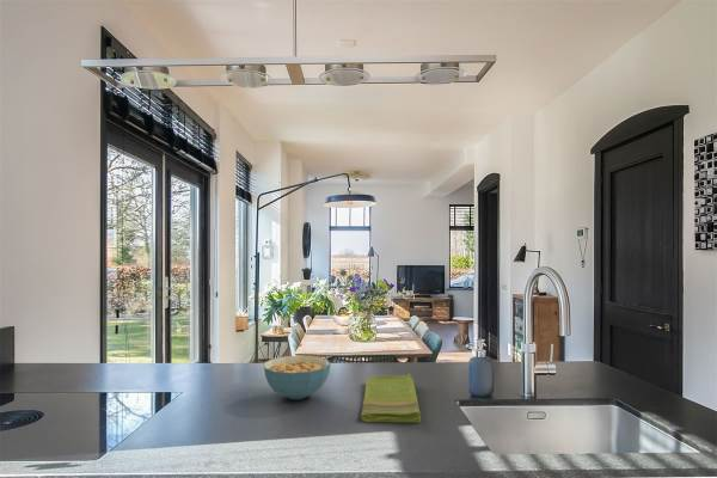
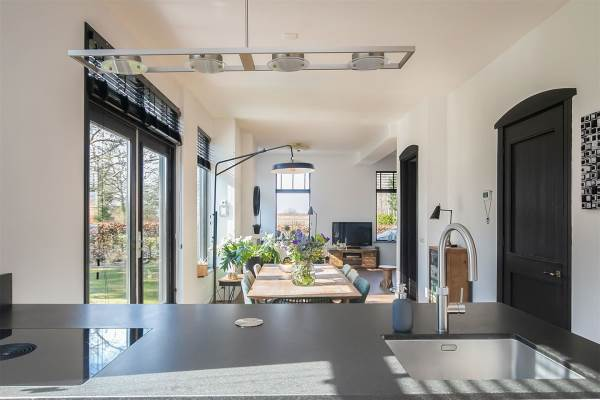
- dish towel [360,372,422,424]
- cereal bowl [262,355,331,400]
